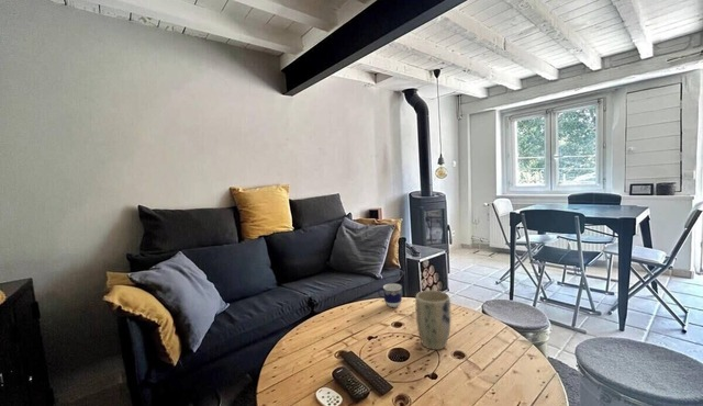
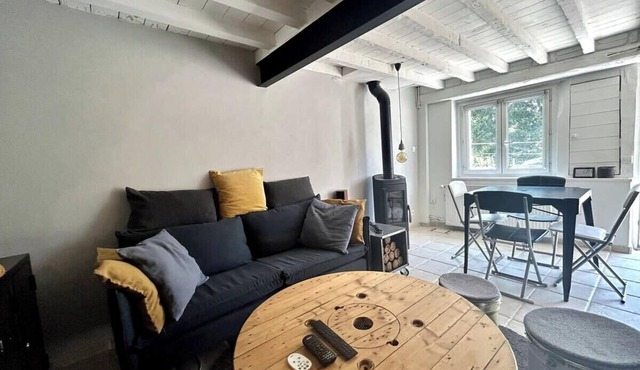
- cup [377,283,403,308]
- plant pot [414,290,451,351]
